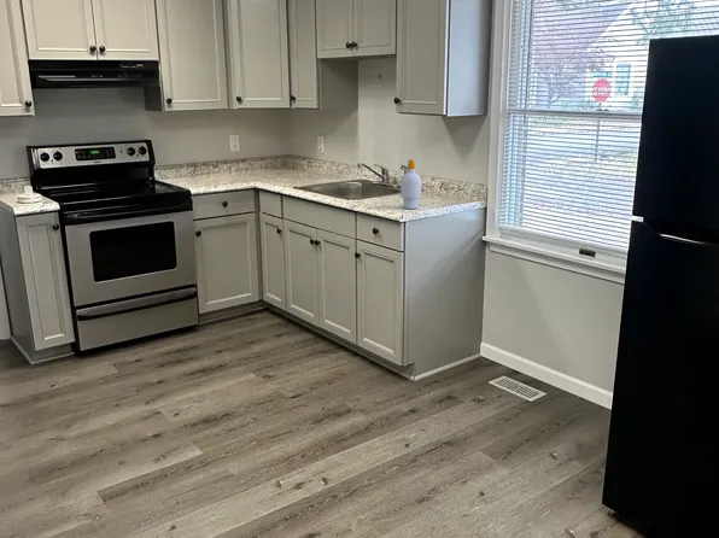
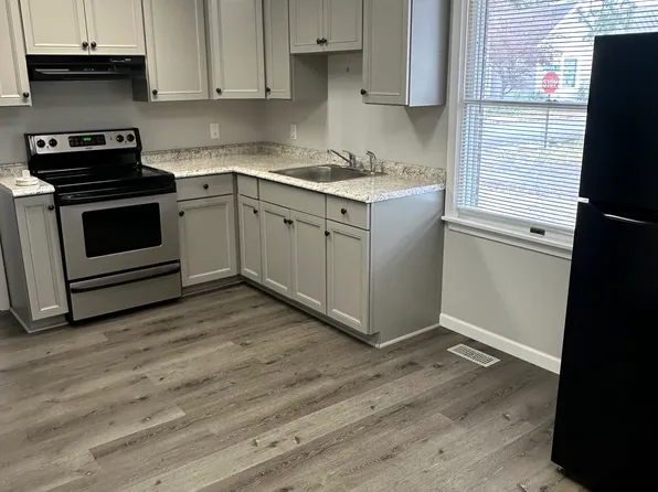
- soap bottle [399,159,422,210]
